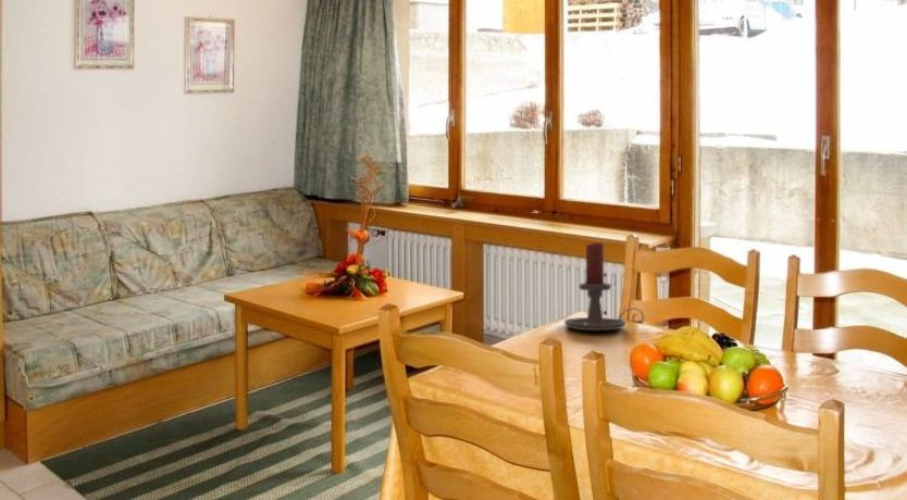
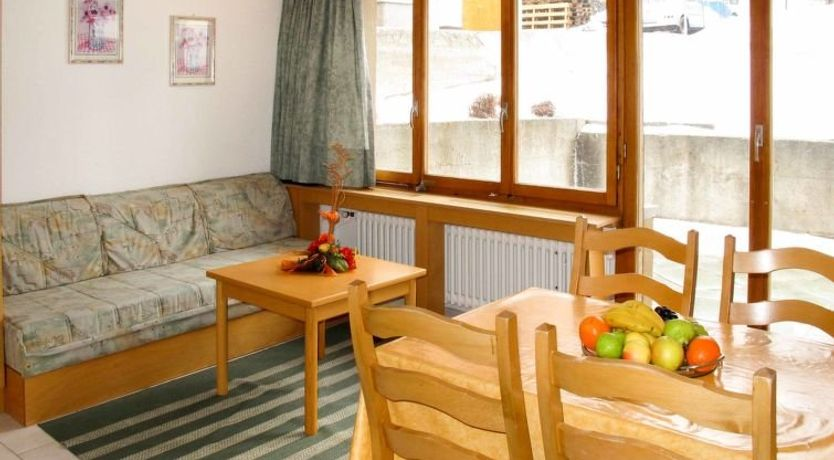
- candle holder [563,241,645,332]
